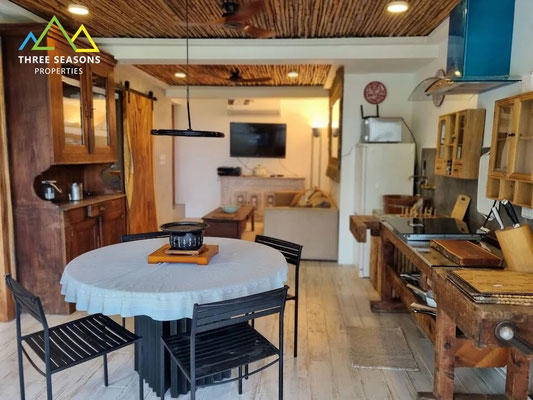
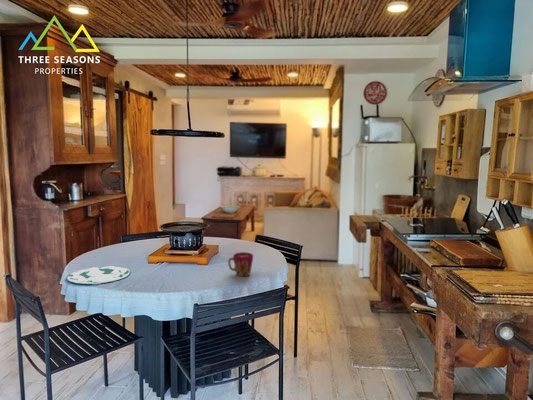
+ cup [227,251,254,277]
+ plate [66,266,131,285]
